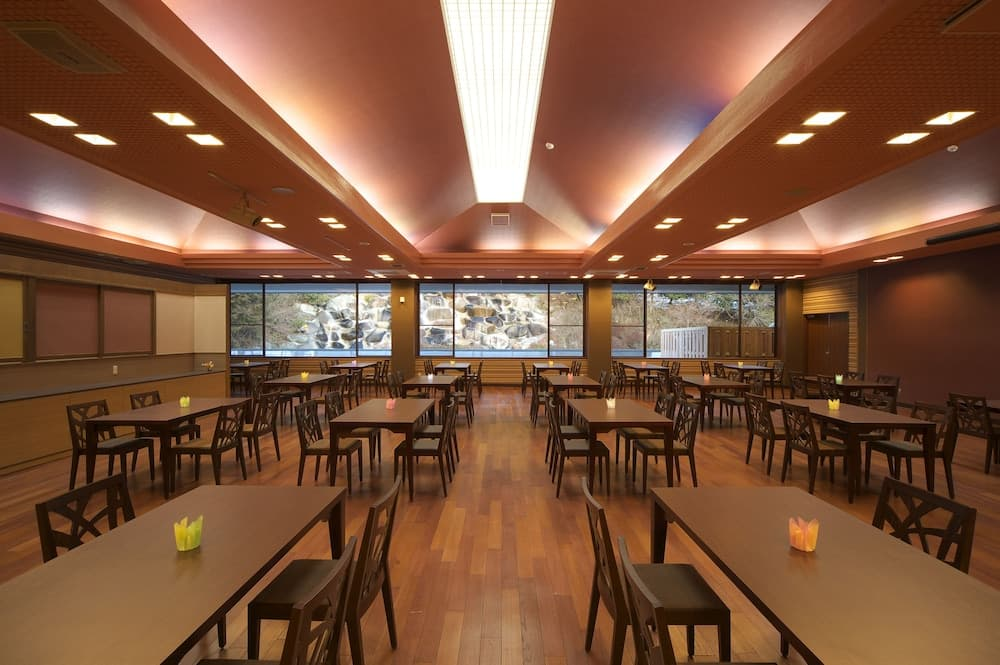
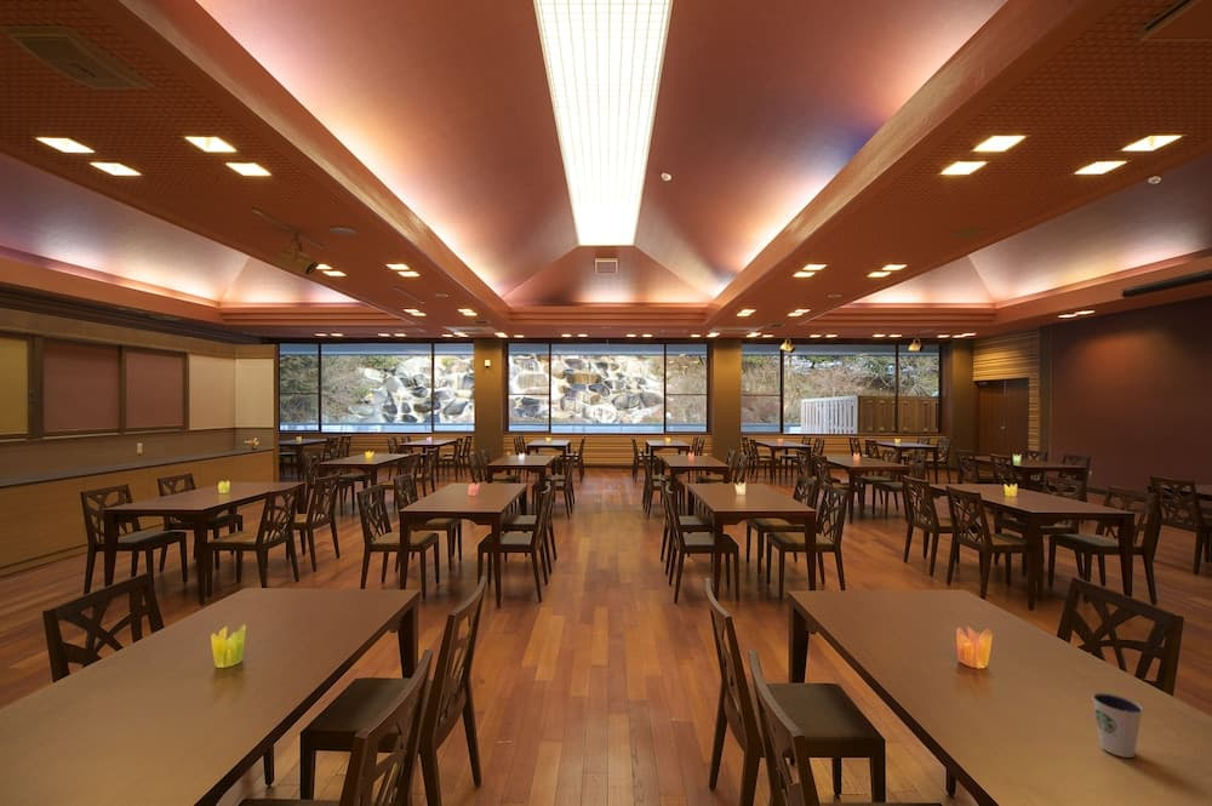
+ dixie cup [1091,692,1144,759]
